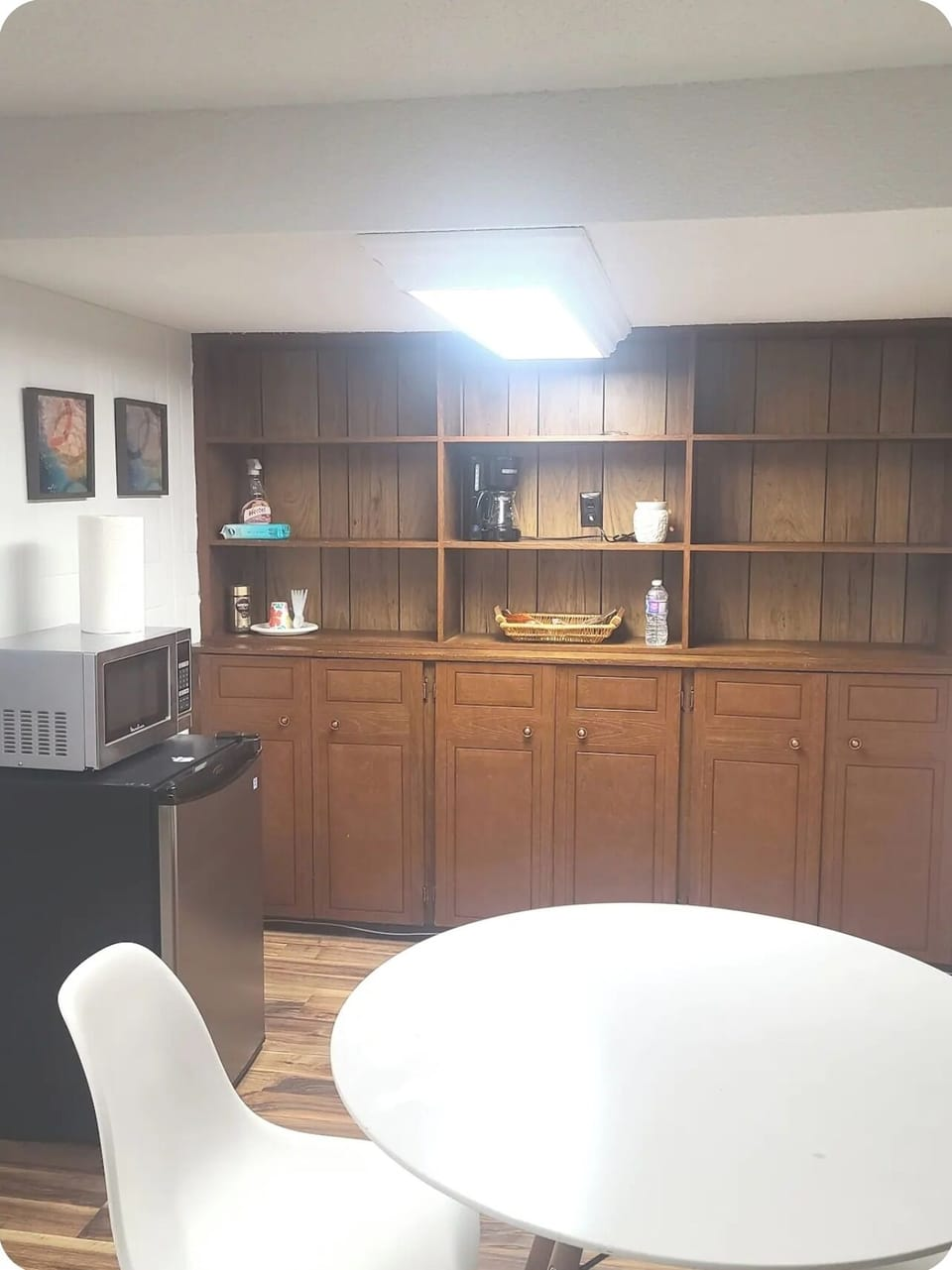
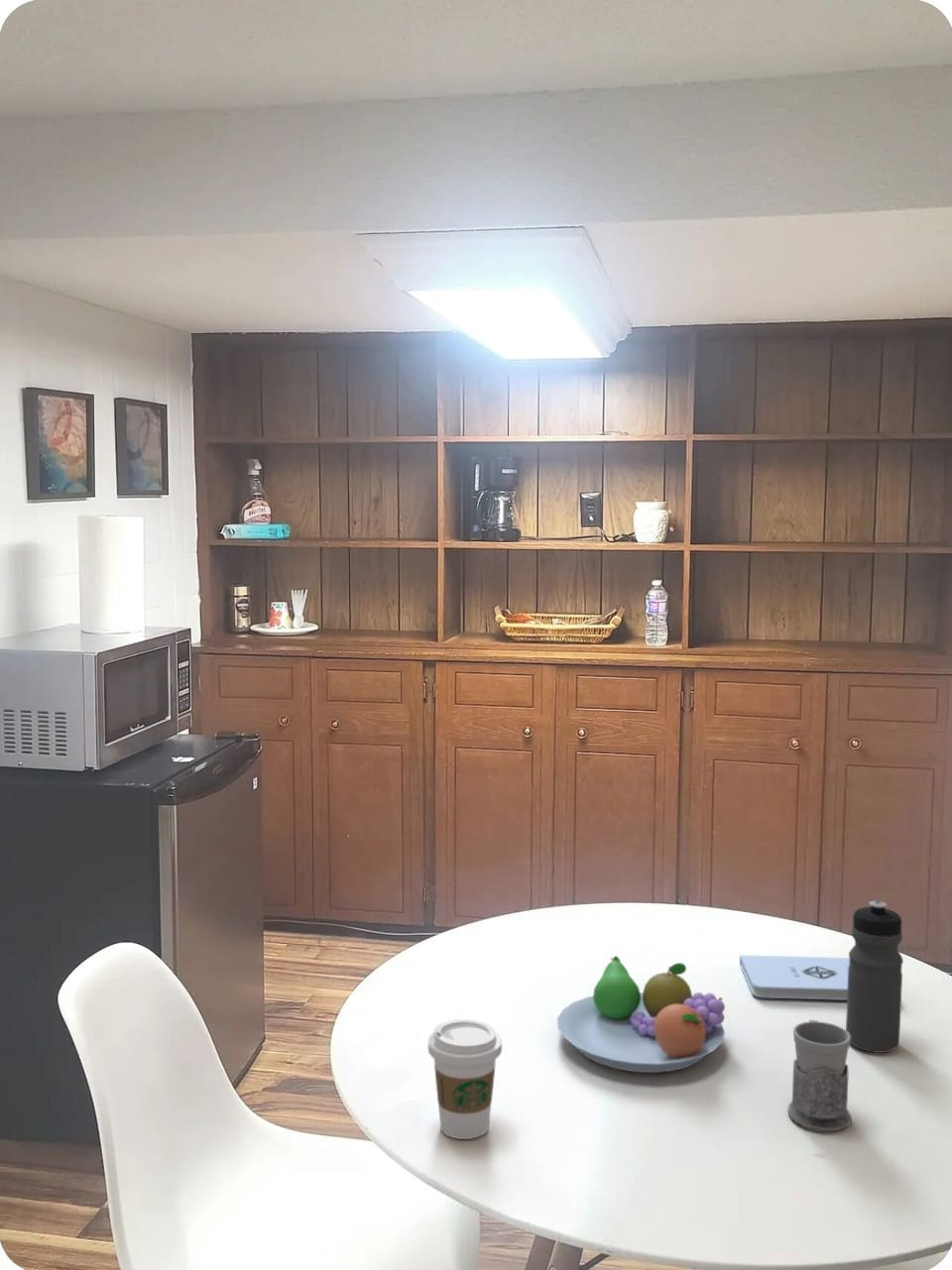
+ coffee cup [427,1018,503,1140]
+ water bottle [845,900,904,1054]
+ notepad [739,954,850,1001]
+ mug [786,1019,852,1132]
+ fruit bowl [556,955,726,1074]
